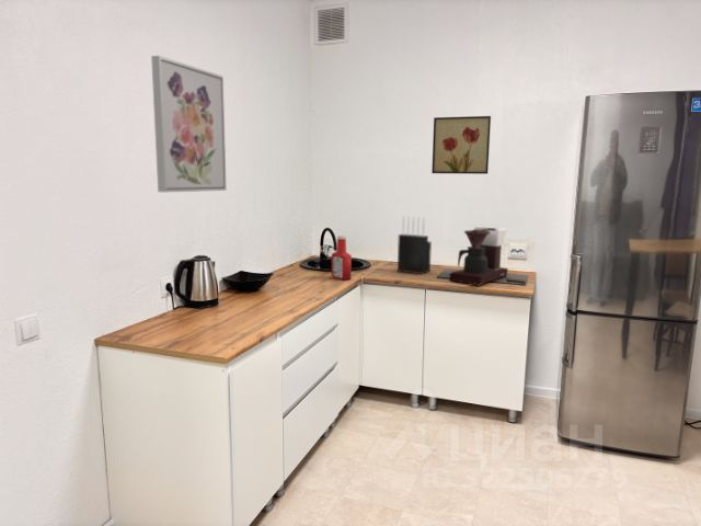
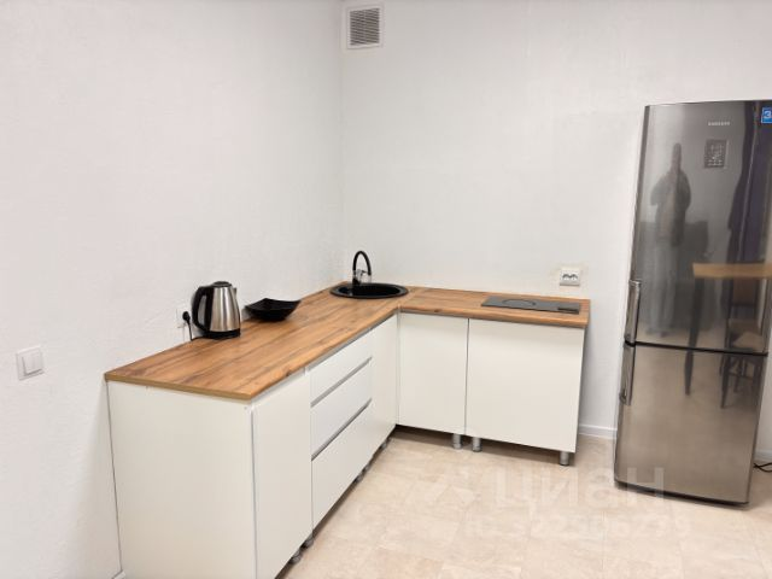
- wall art [150,55,228,193]
- soap bottle [331,235,353,281]
- knife block [397,215,433,275]
- wall art [430,115,492,175]
- coffee maker [448,225,509,287]
